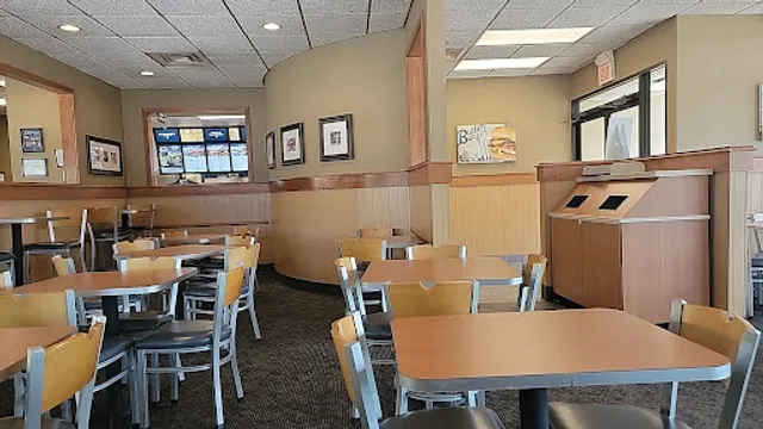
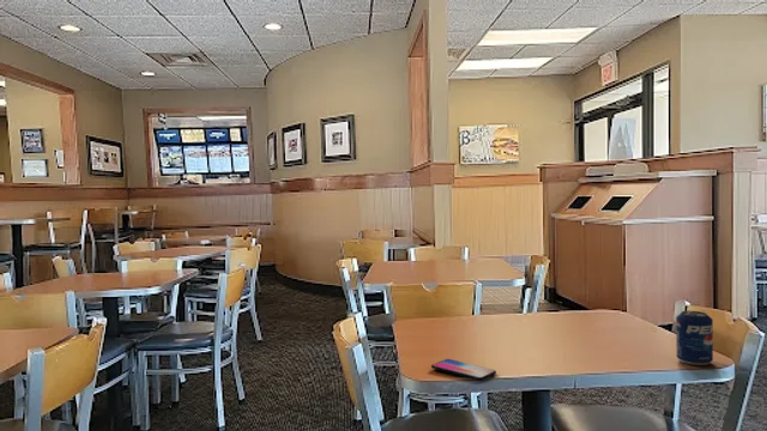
+ smartphone [430,358,497,382]
+ beverage can [675,310,714,366]
